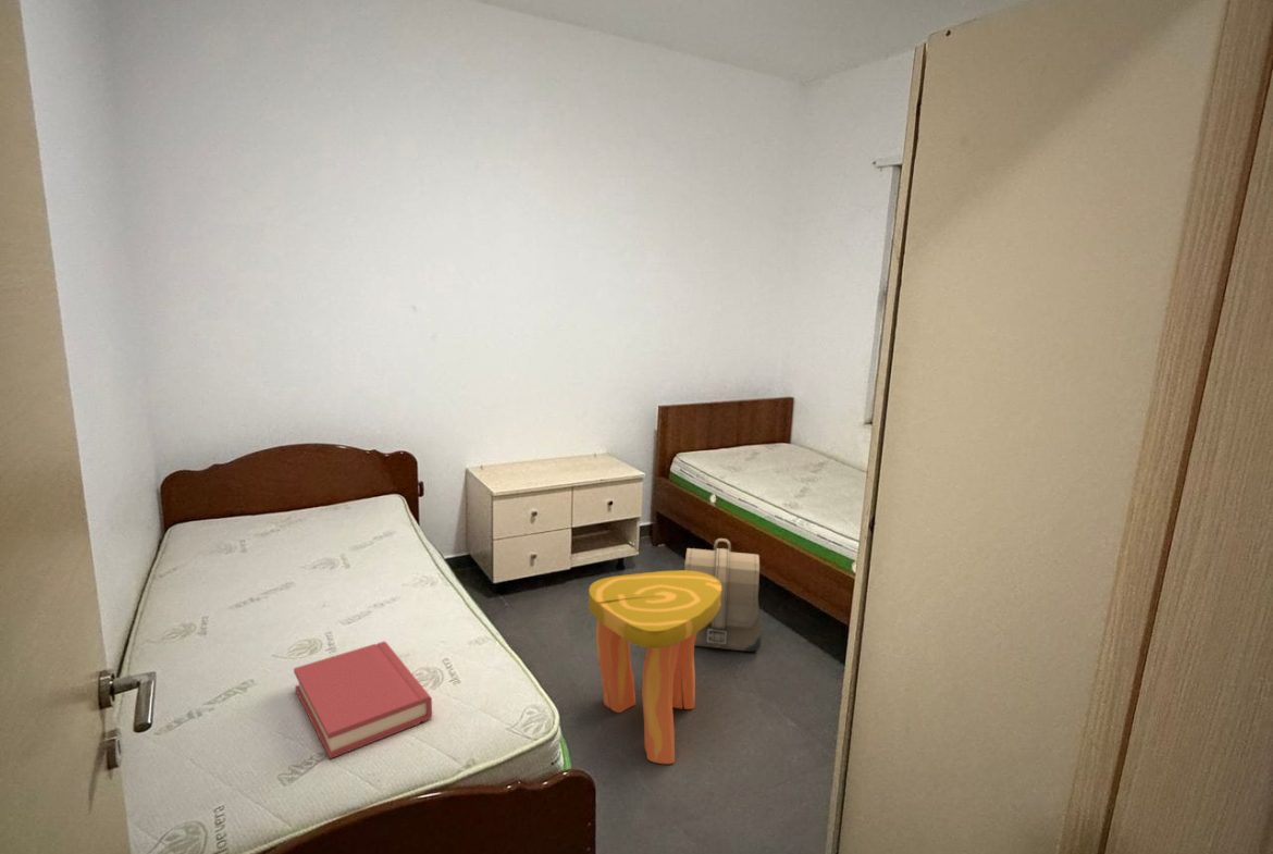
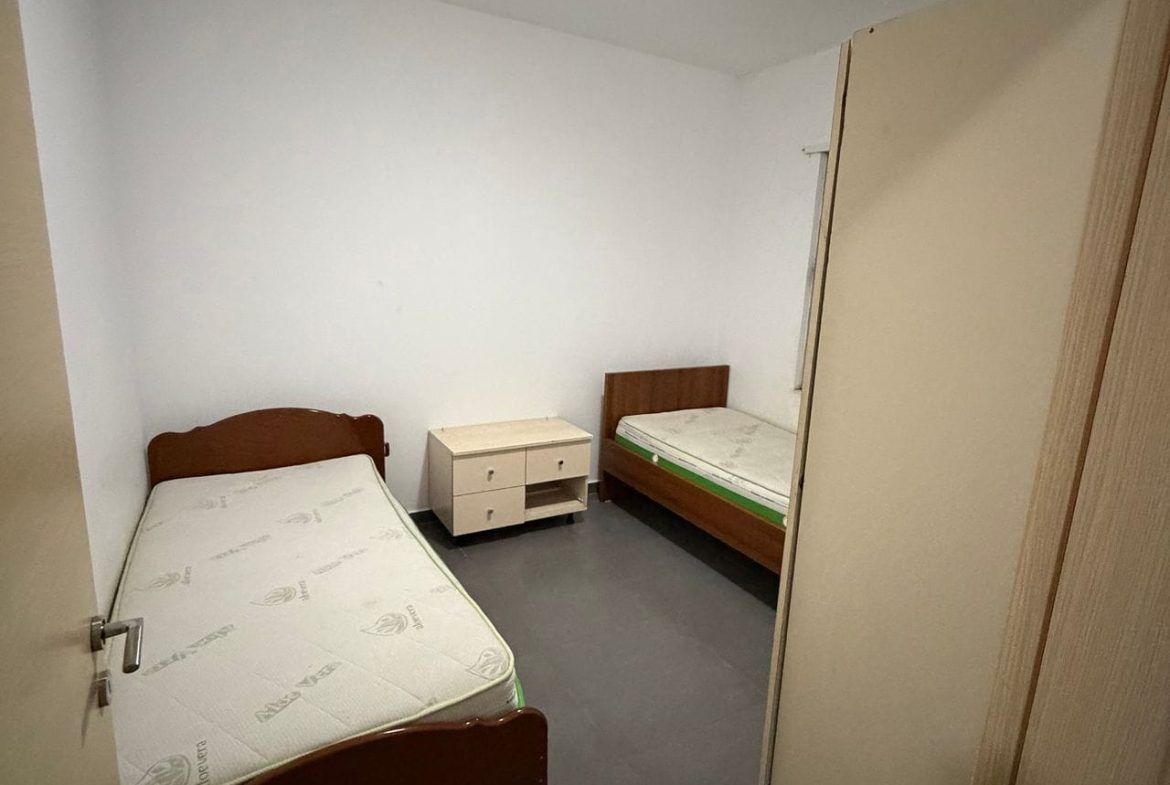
- stool [588,569,721,765]
- backpack [683,537,762,653]
- hardback book [293,640,433,760]
